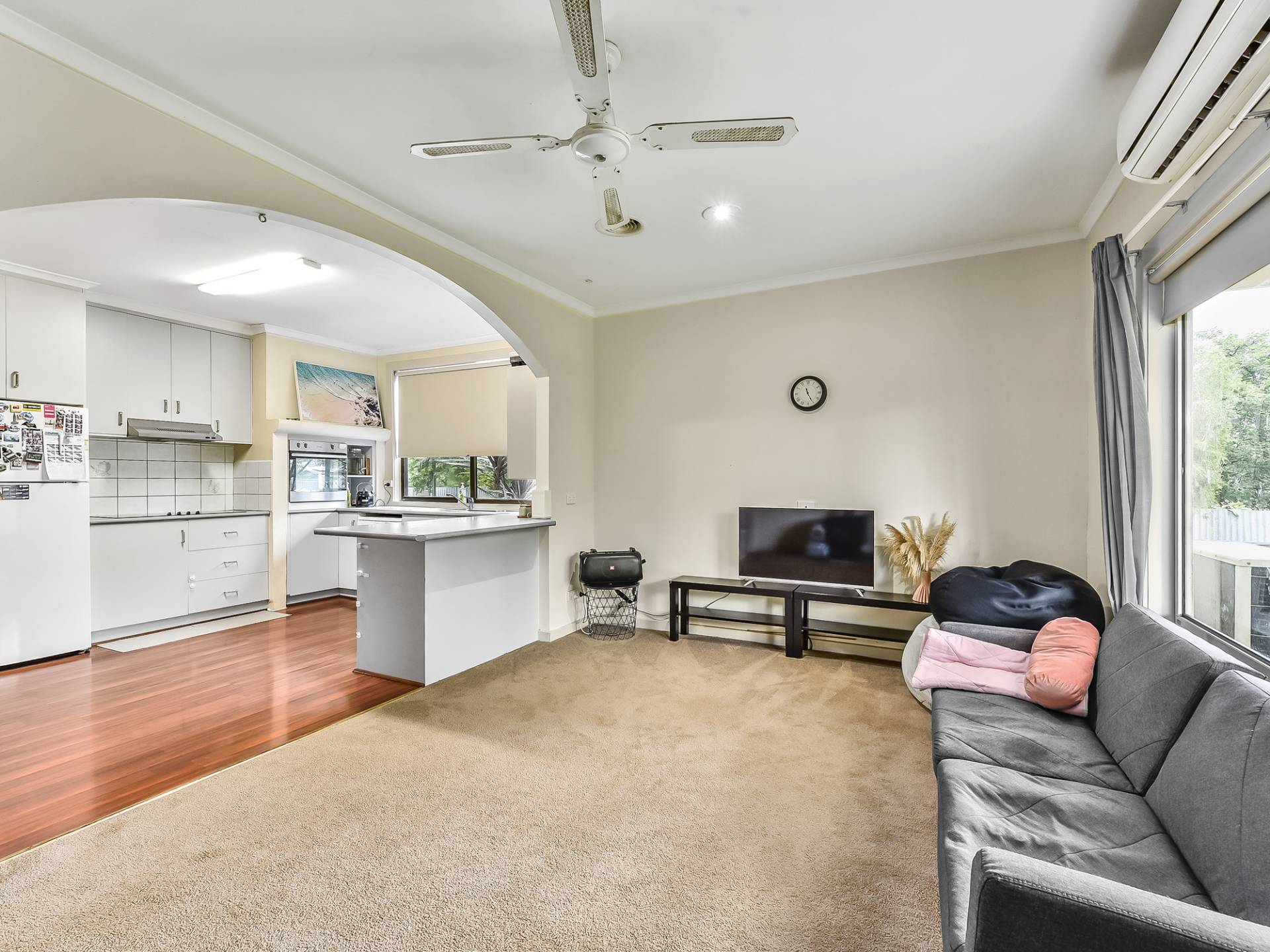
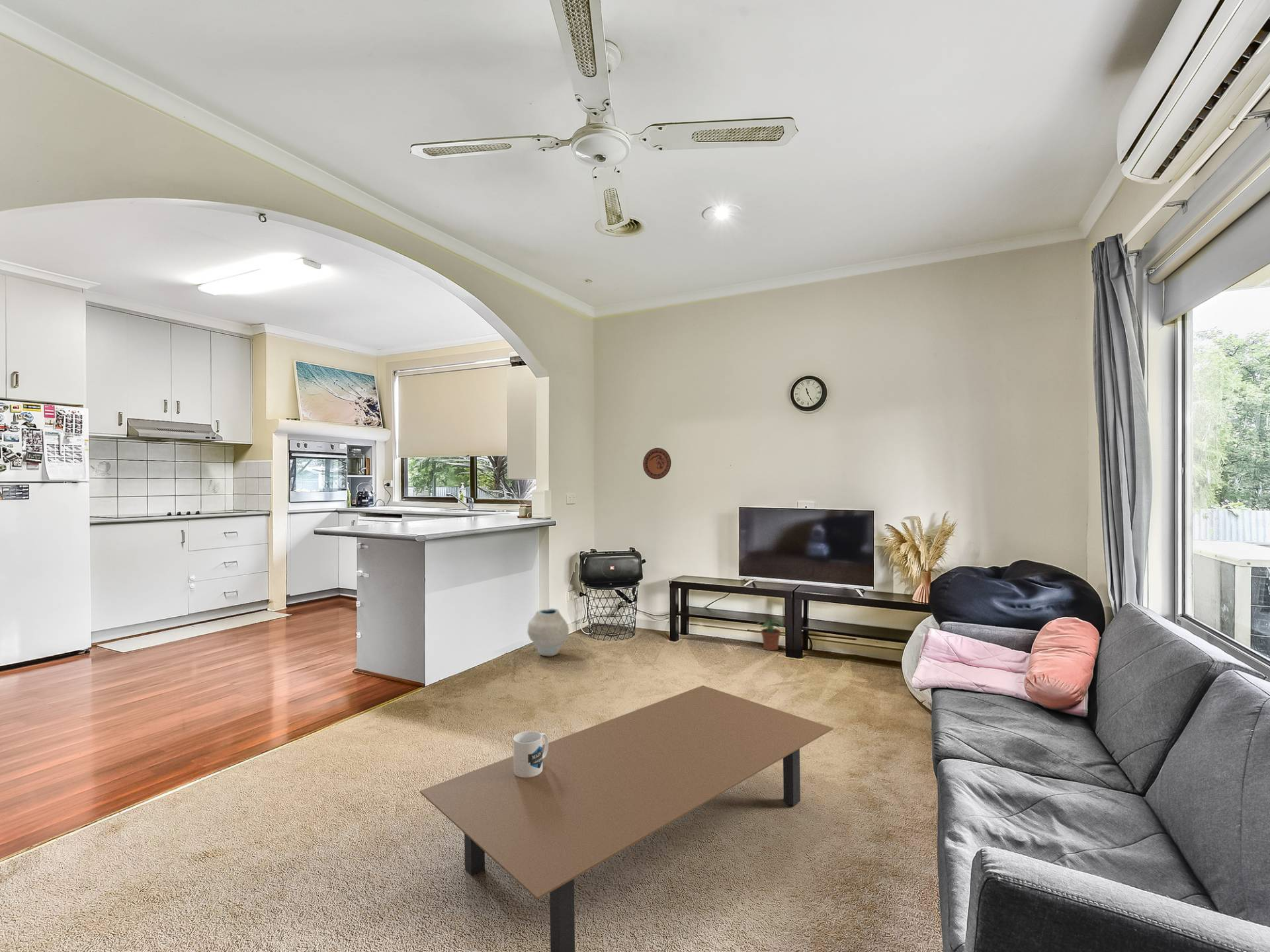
+ coffee table [419,685,834,952]
+ mug [513,731,549,777]
+ vase [527,608,570,657]
+ decorative plate [642,448,672,480]
+ potted plant [755,618,784,651]
